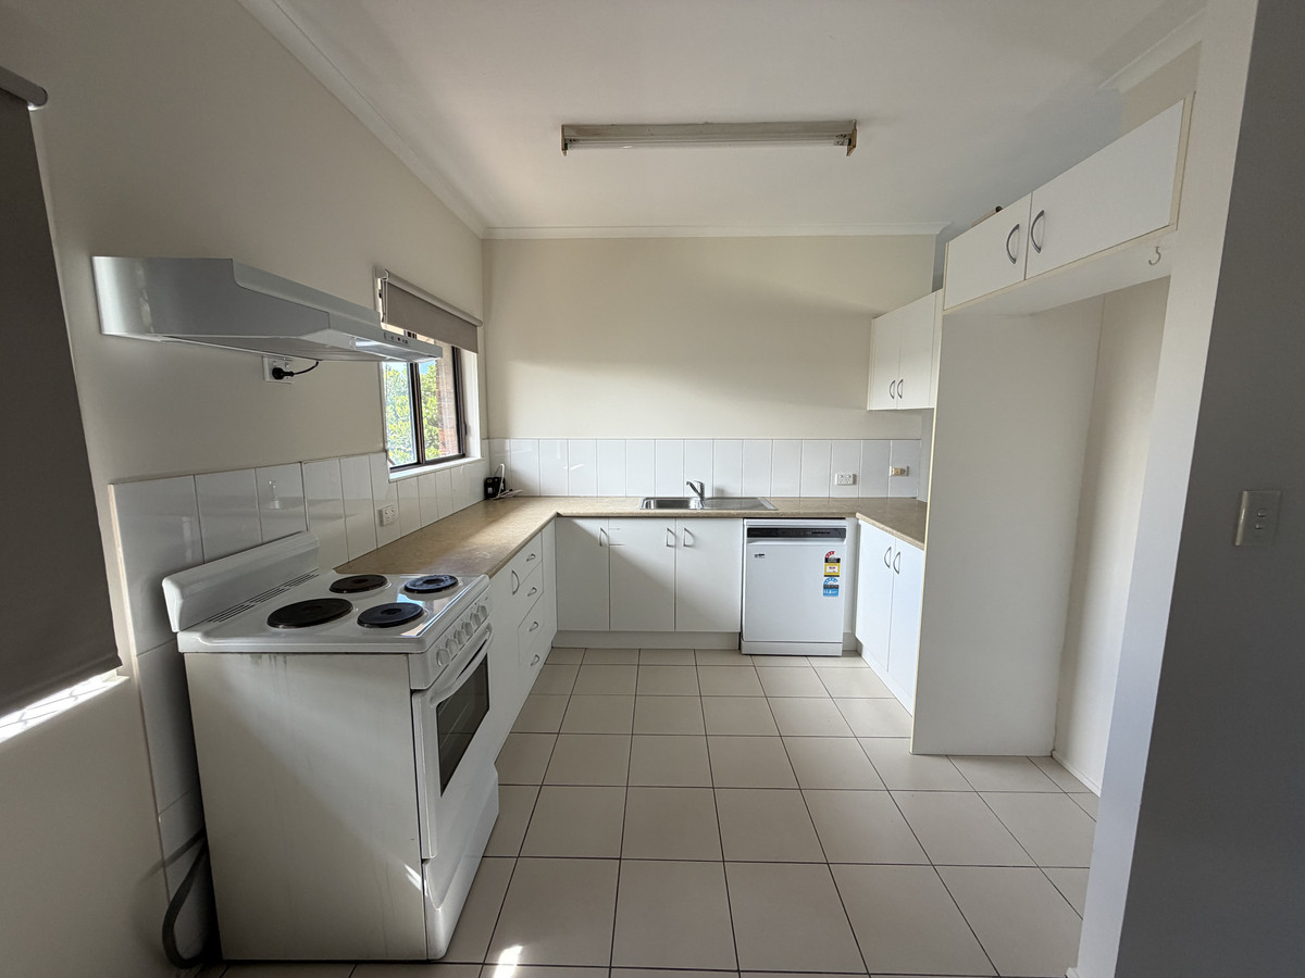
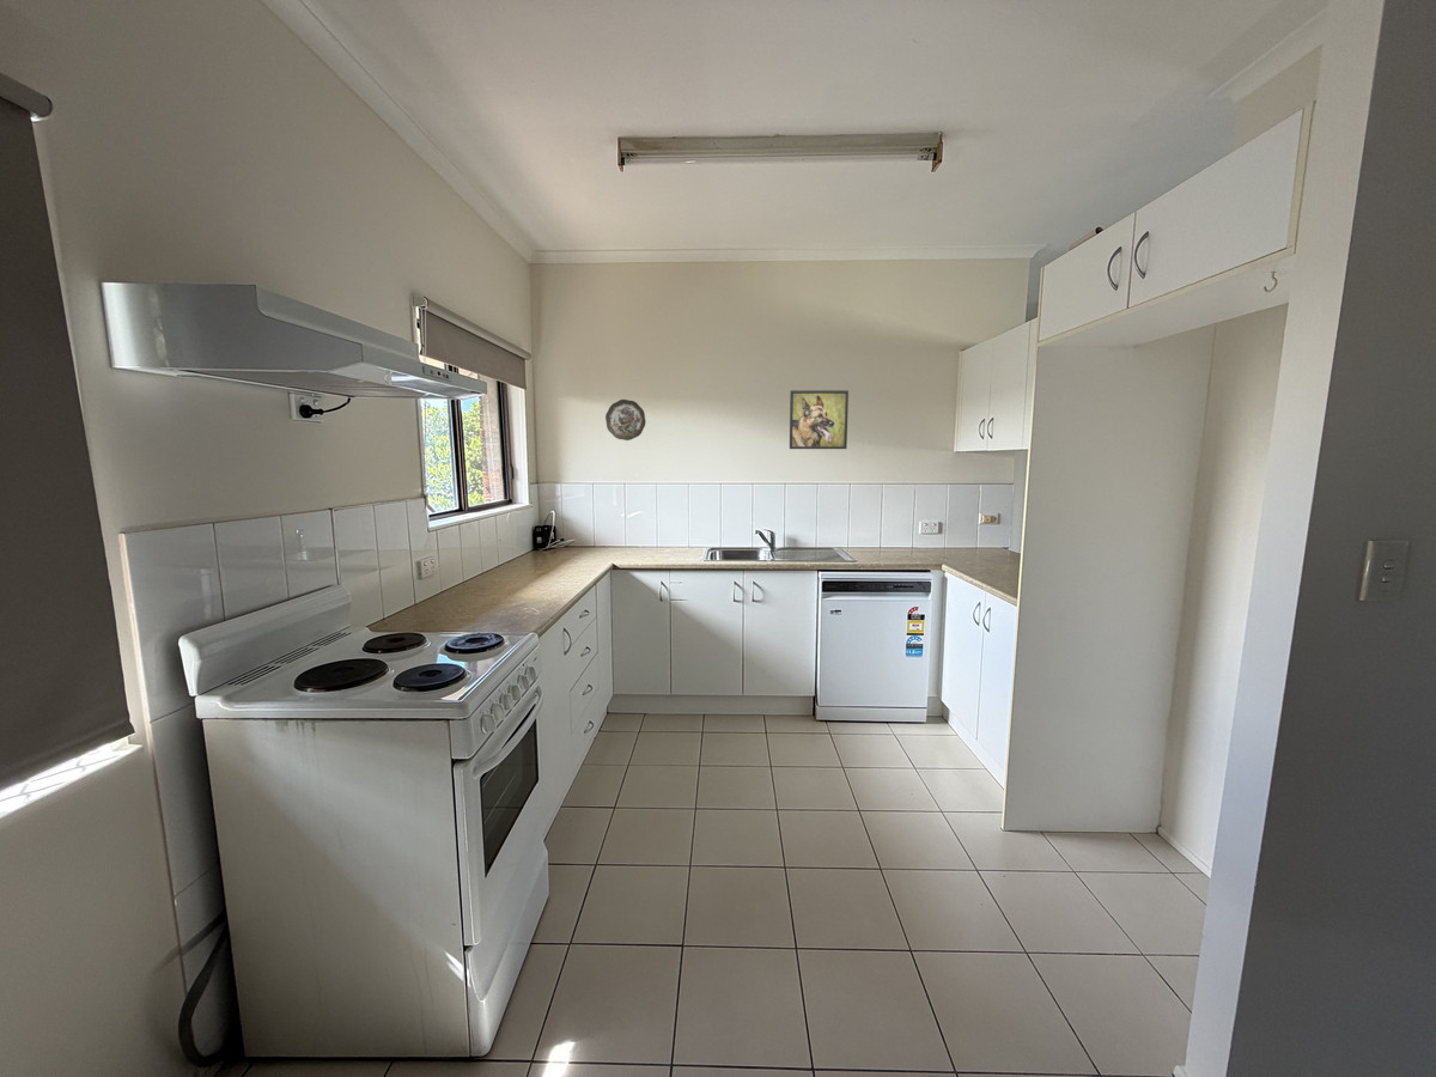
+ decorative plate [604,398,647,442]
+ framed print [789,389,850,450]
